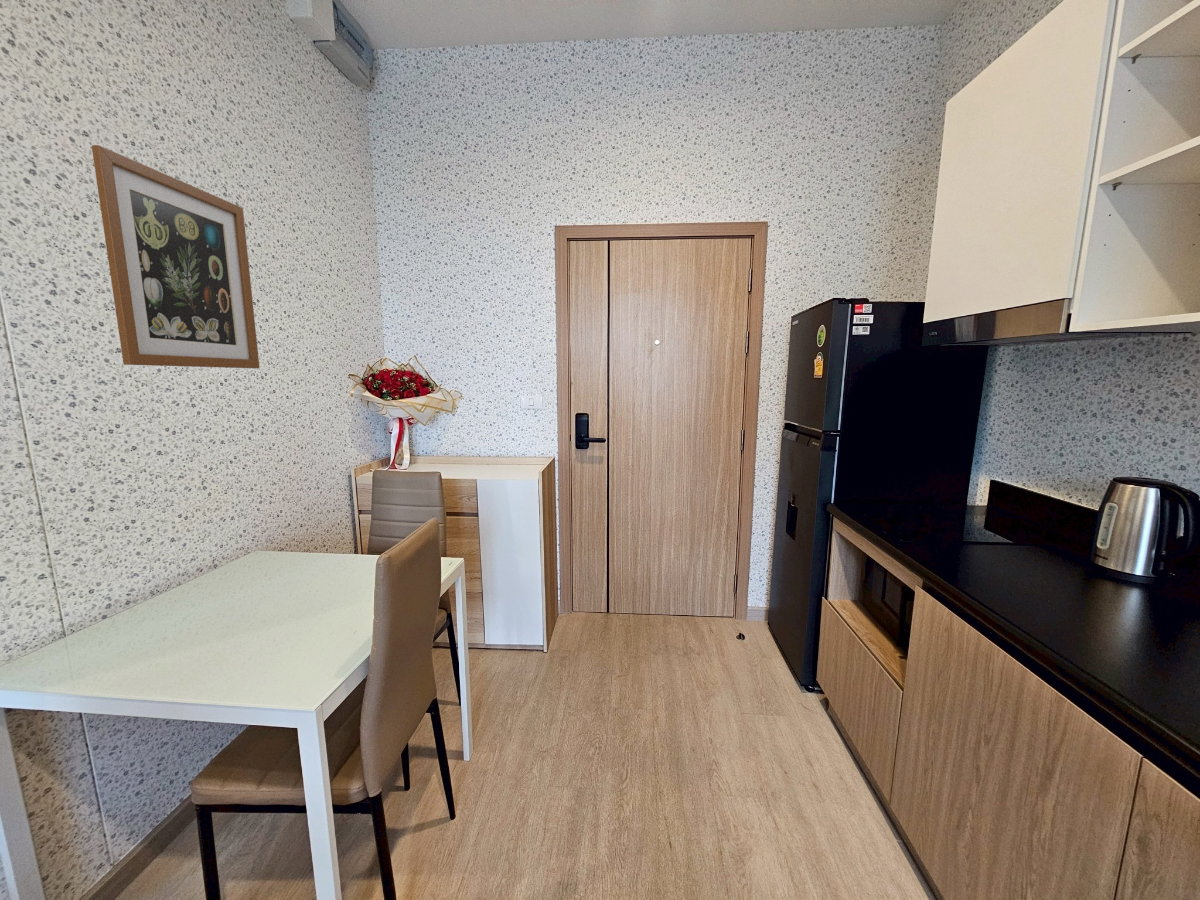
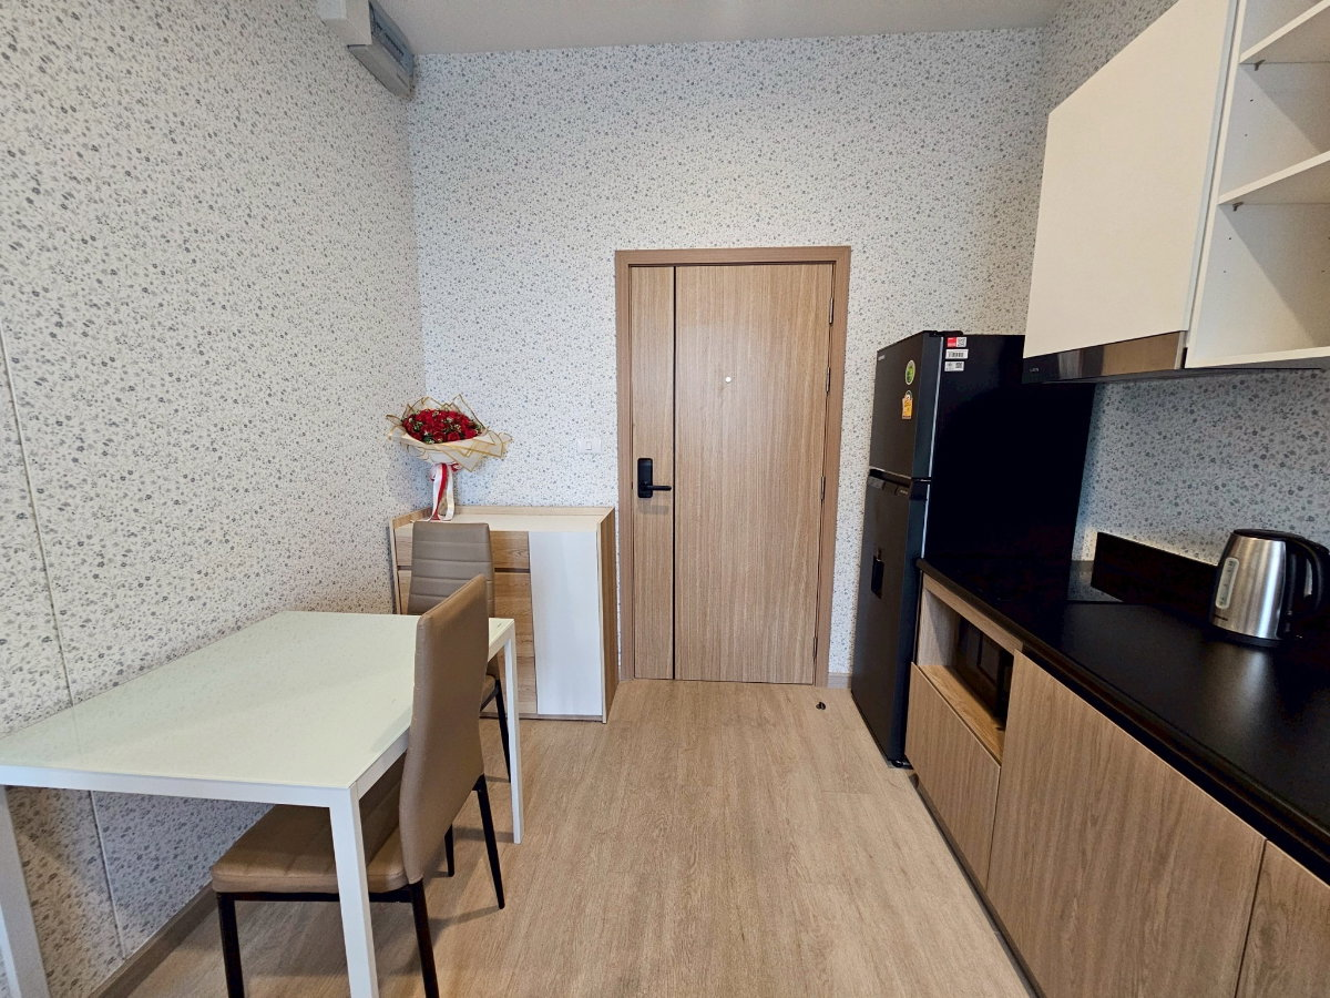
- wall art [91,144,260,369]
